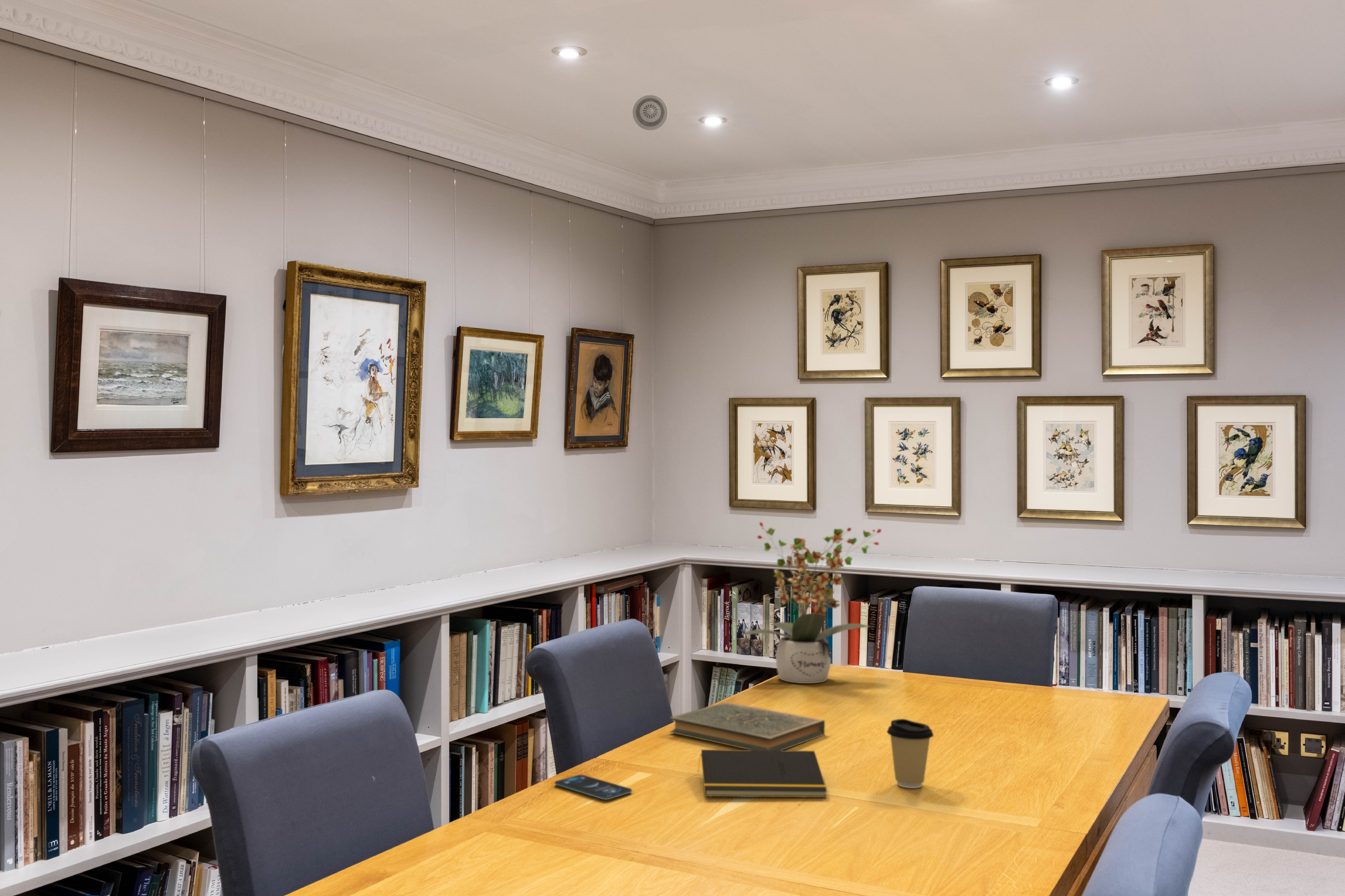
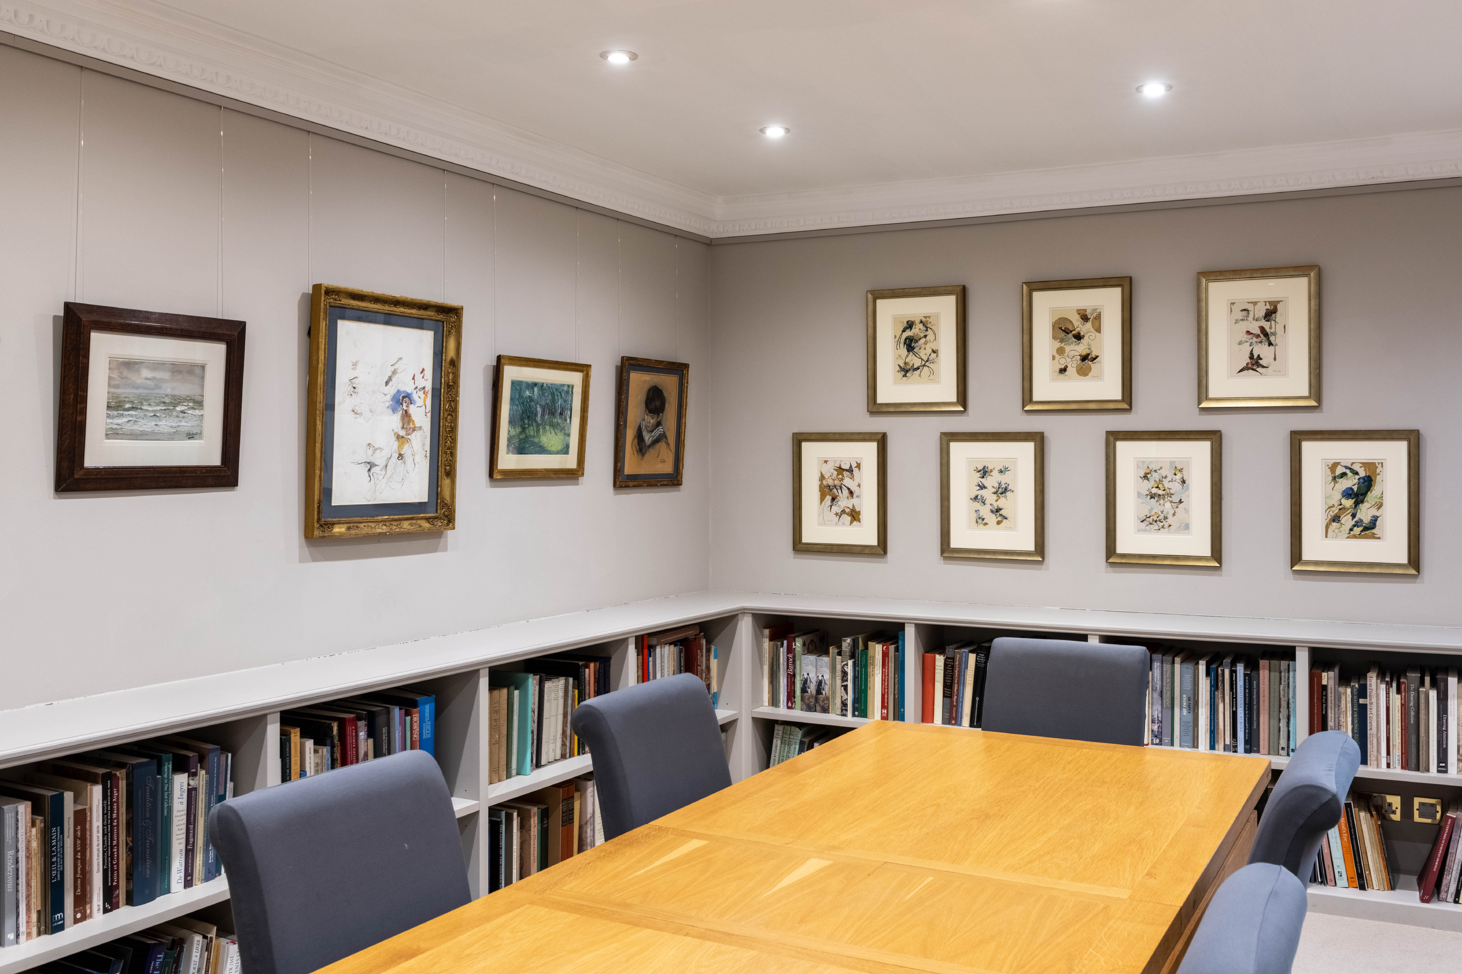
- potted plant [741,522,882,684]
- smartphone [554,774,632,800]
- book [669,701,825,751]
- coffee cup [887,718,934,788]
- smoke detector [632,95,668,131]
- notepad [697,749,827,798]
